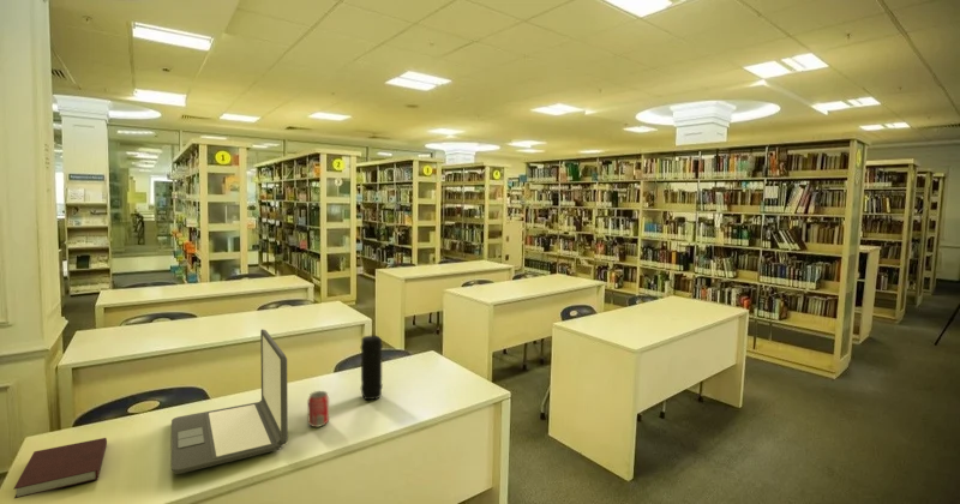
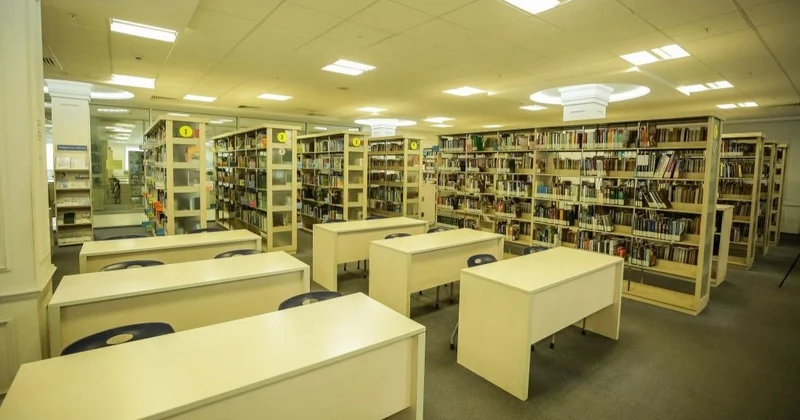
- beverage can [307,390,330,428]
- notebook [12,437,108,499]
- speaker [360,334,384,401]
- laptop [170,328,289,475]
